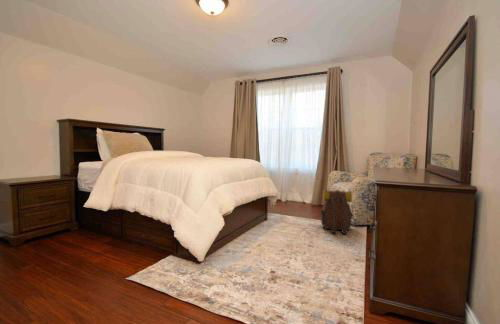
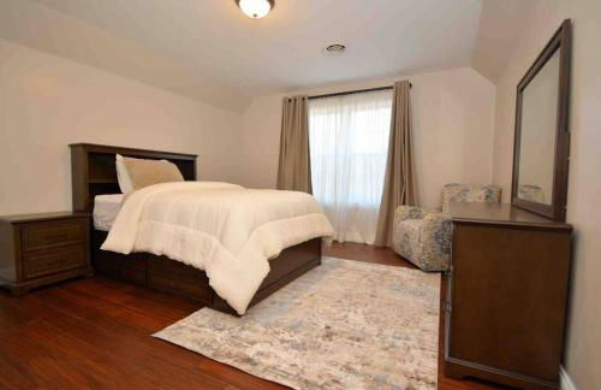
- backpack [319,188,354,235]
